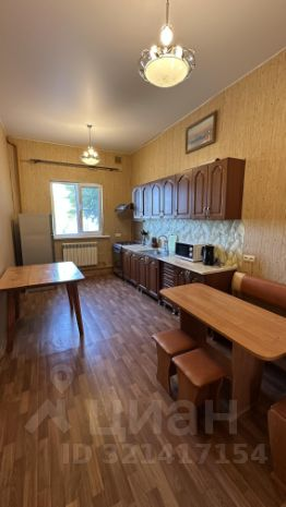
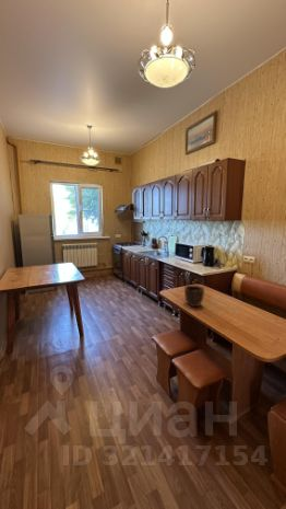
+ bowl [183,285,205,308]
